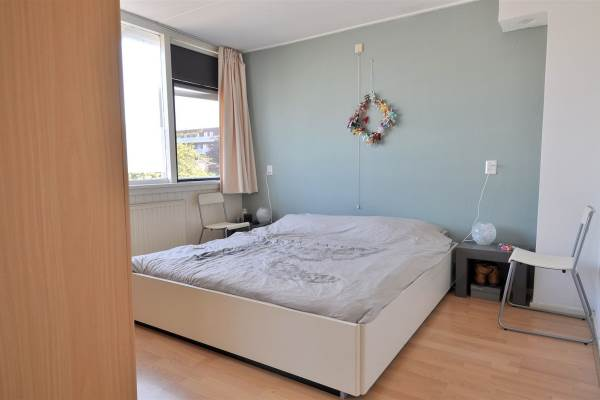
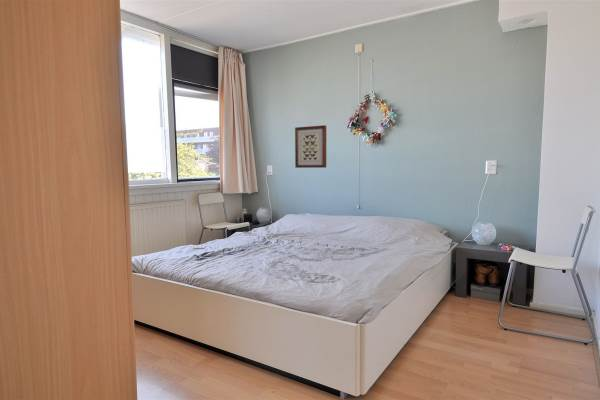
+ wall art [294,124,327,169]
